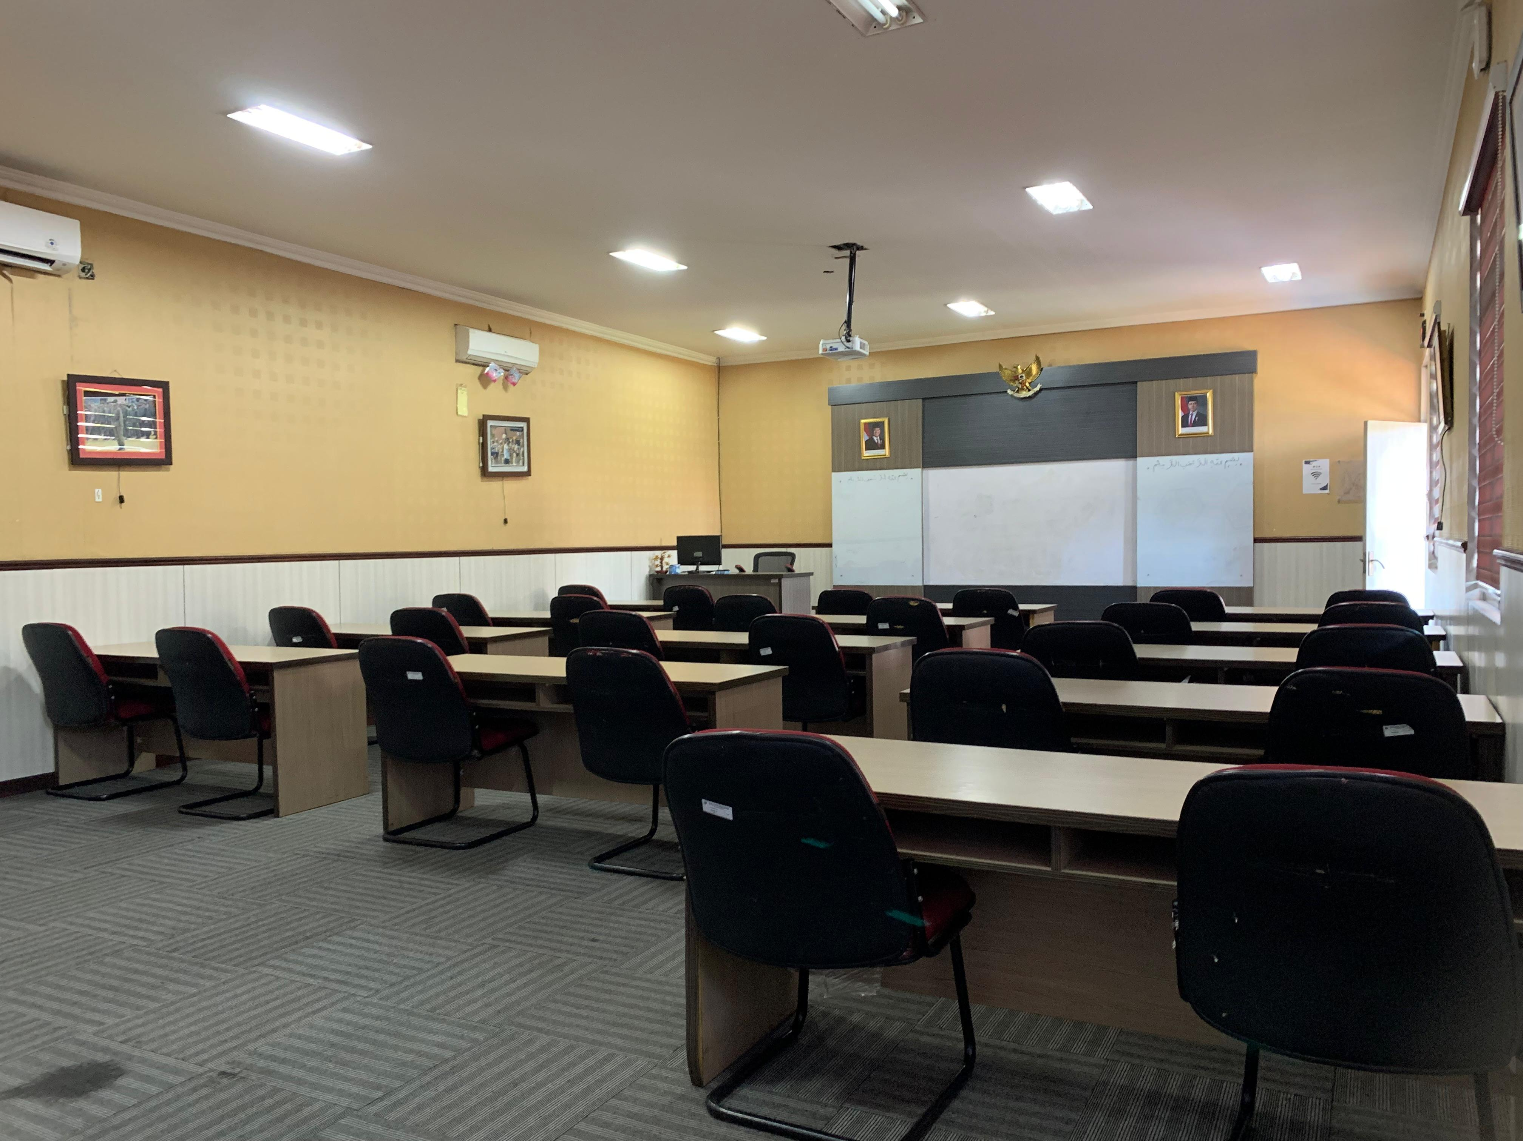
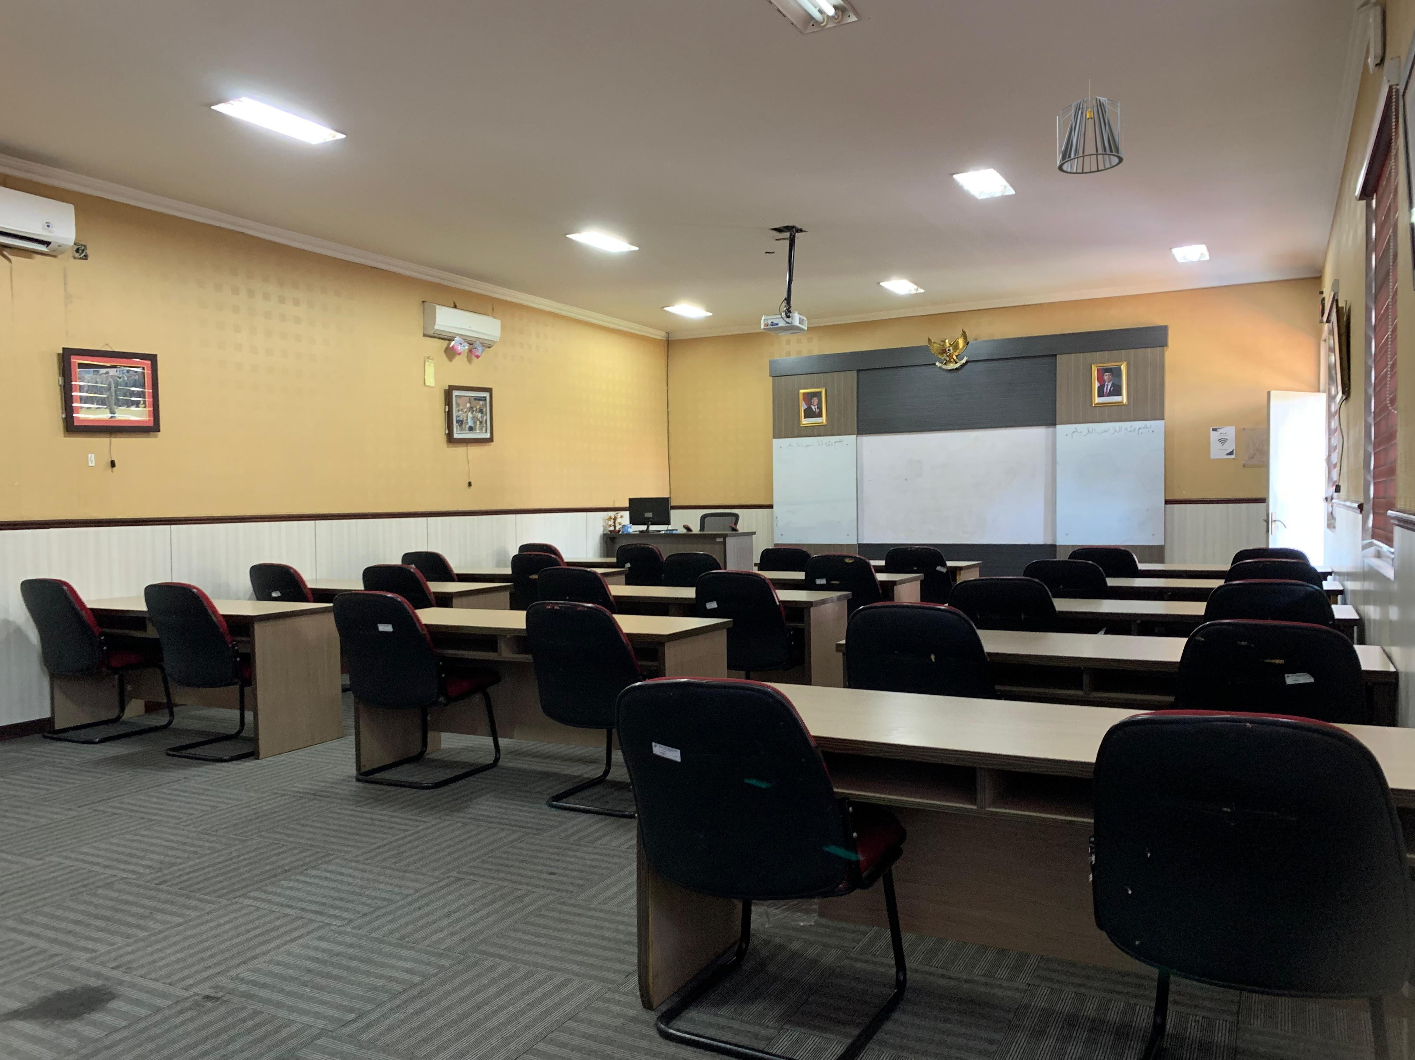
+ pendant light [1056,79,1124,175]
